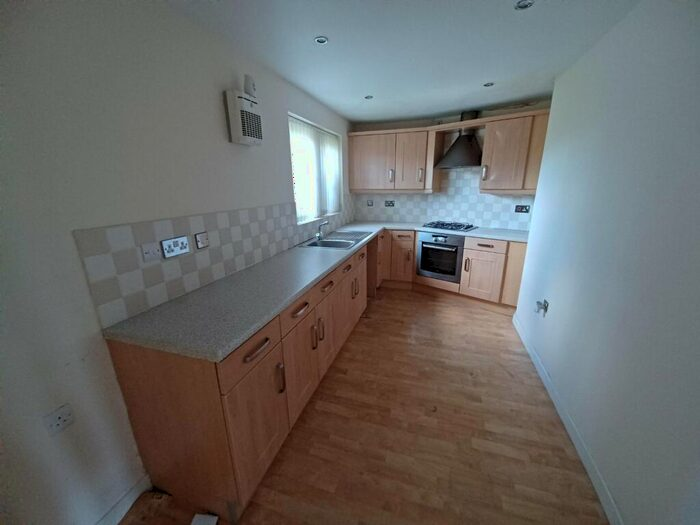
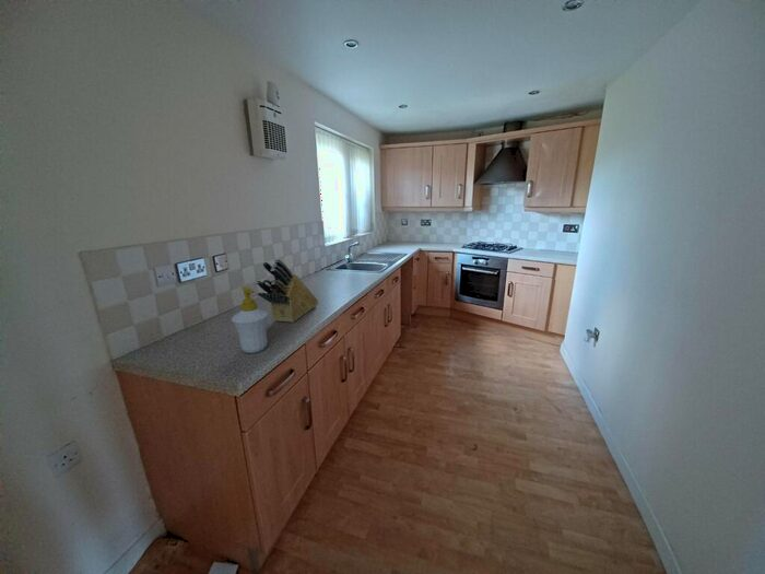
+ soap bottle [231,285,269,354]
+ knife block [255,258,319,324]
